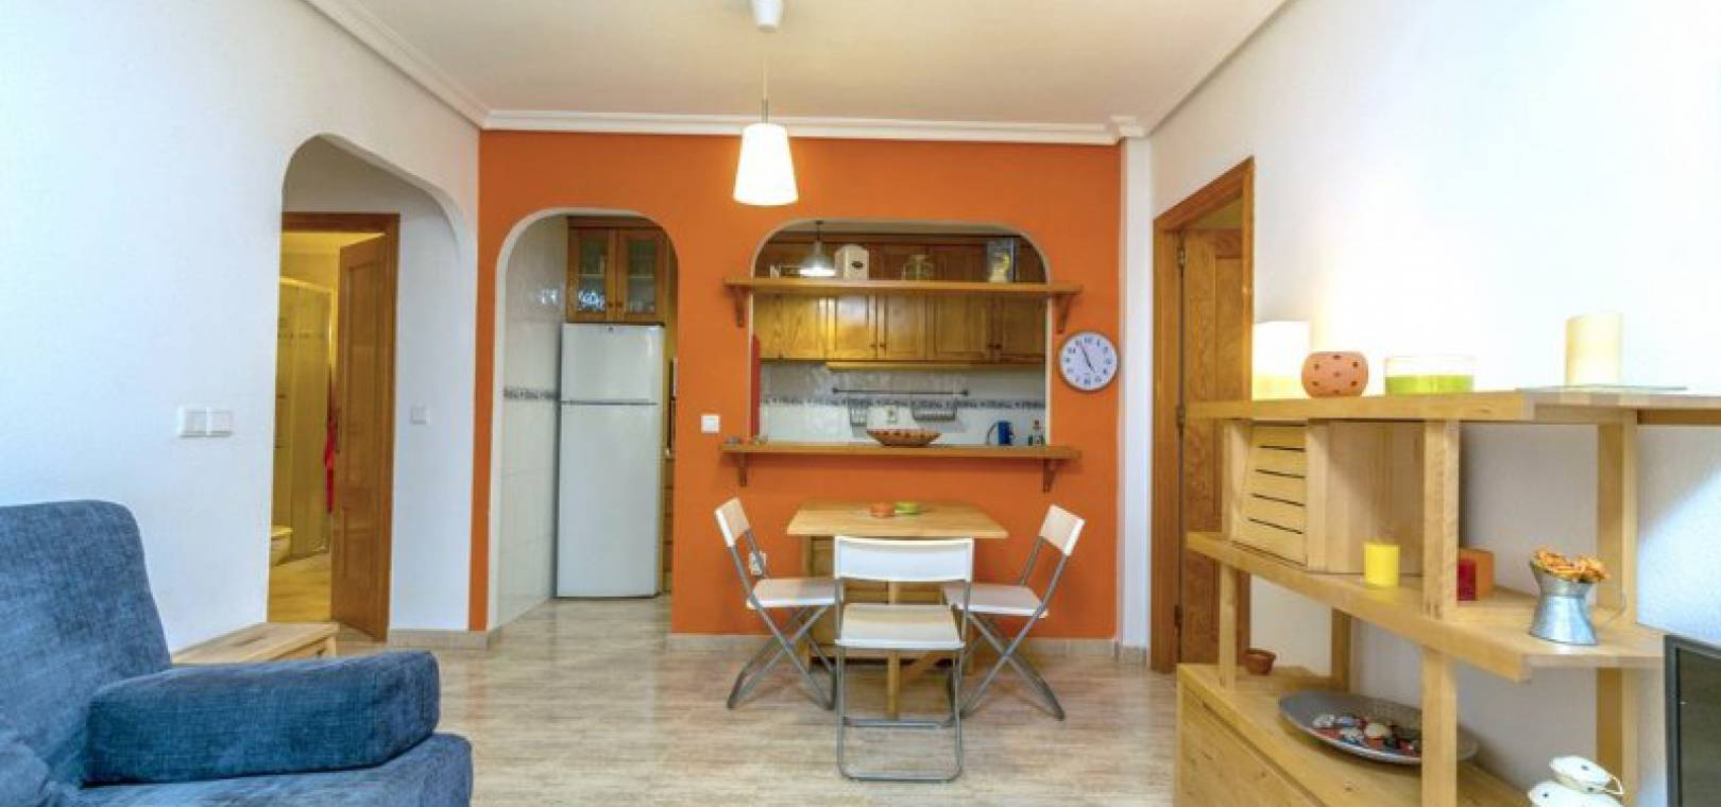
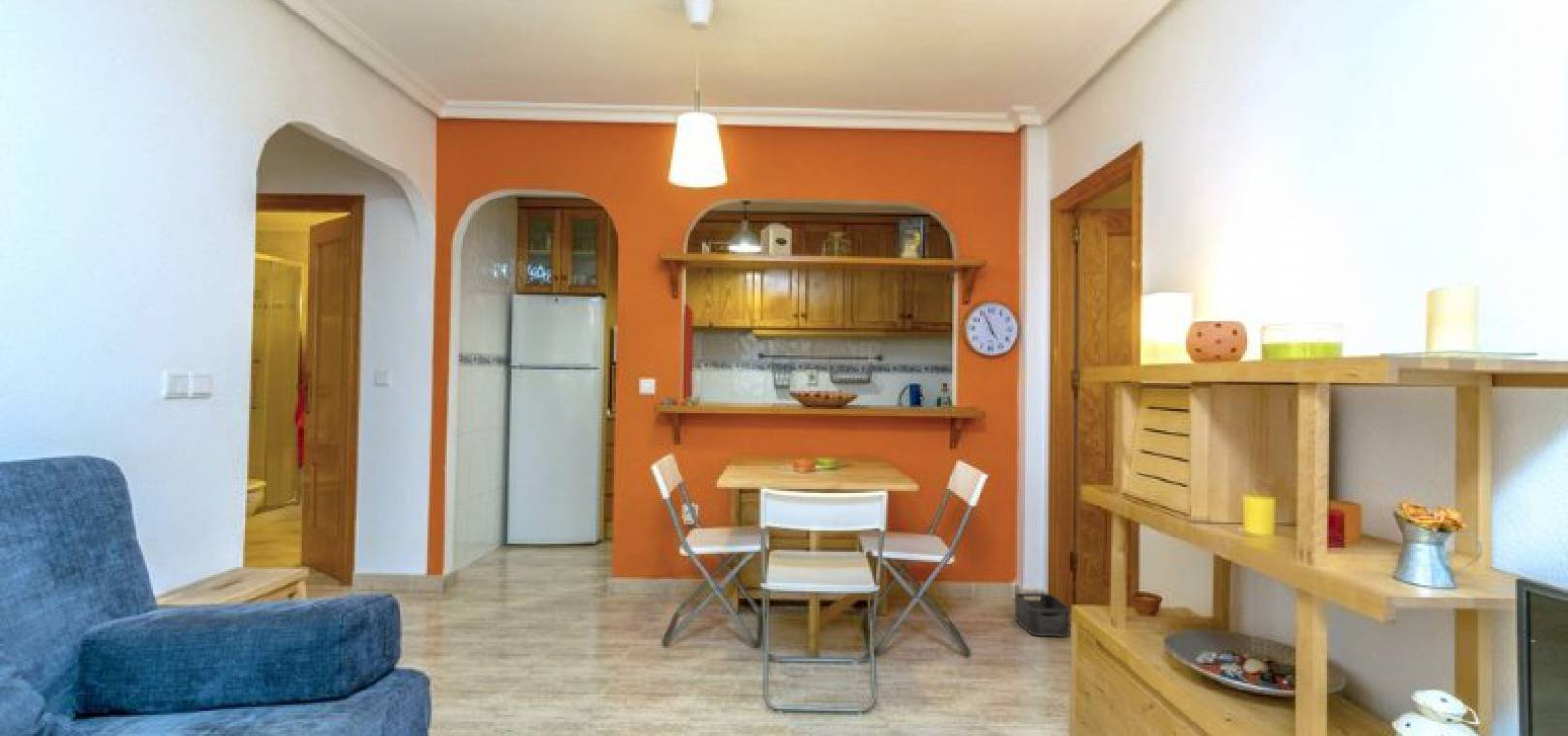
+ storage bin [1014,592,1070,638]
